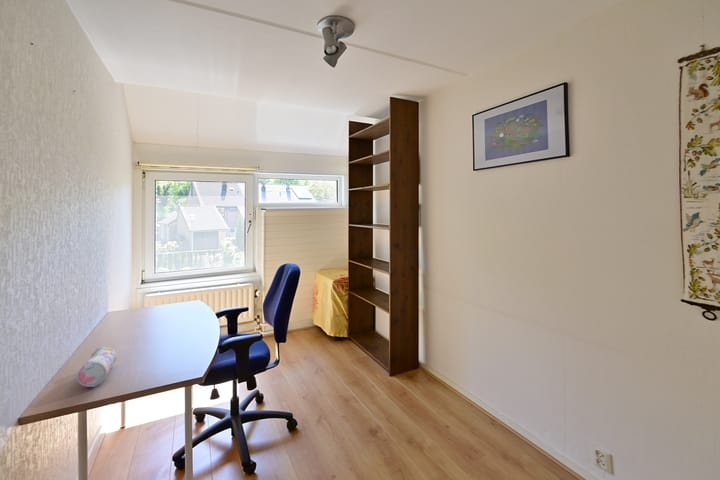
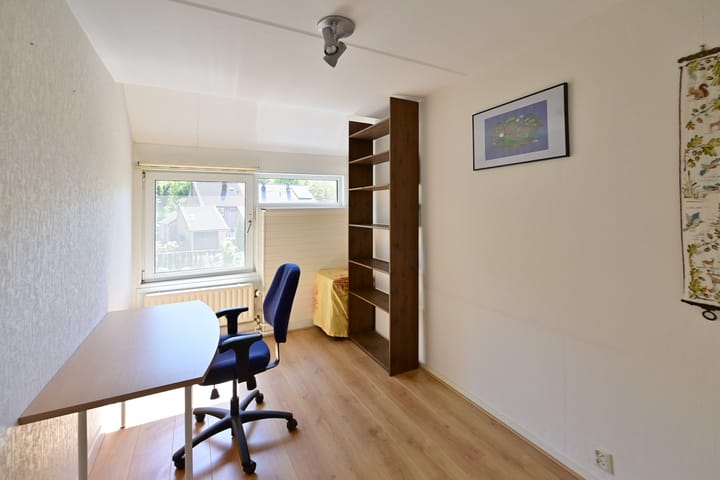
- pencil case [76,346,118,388]
